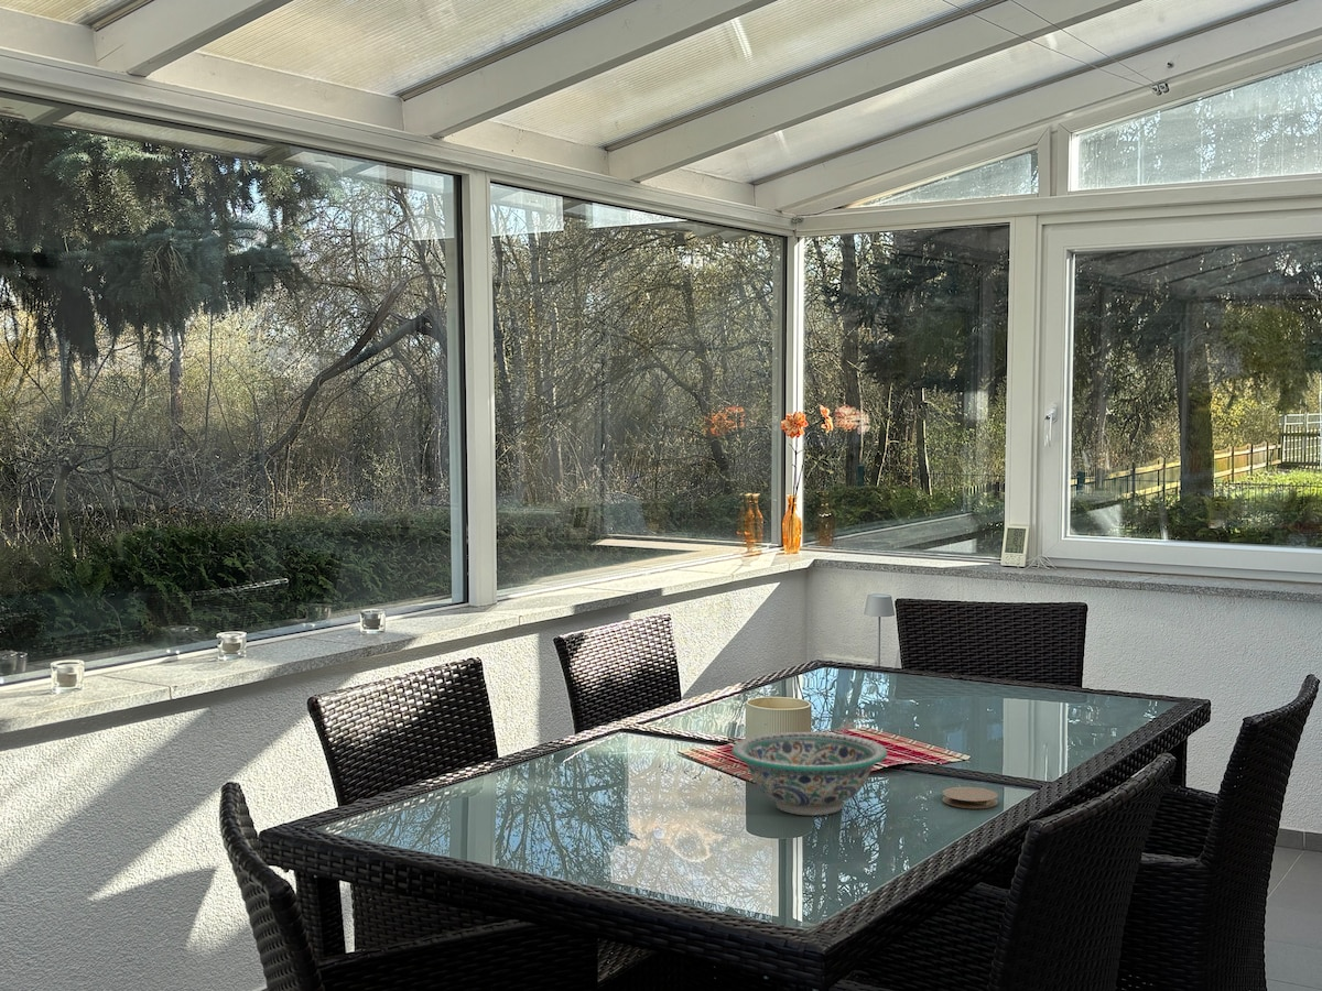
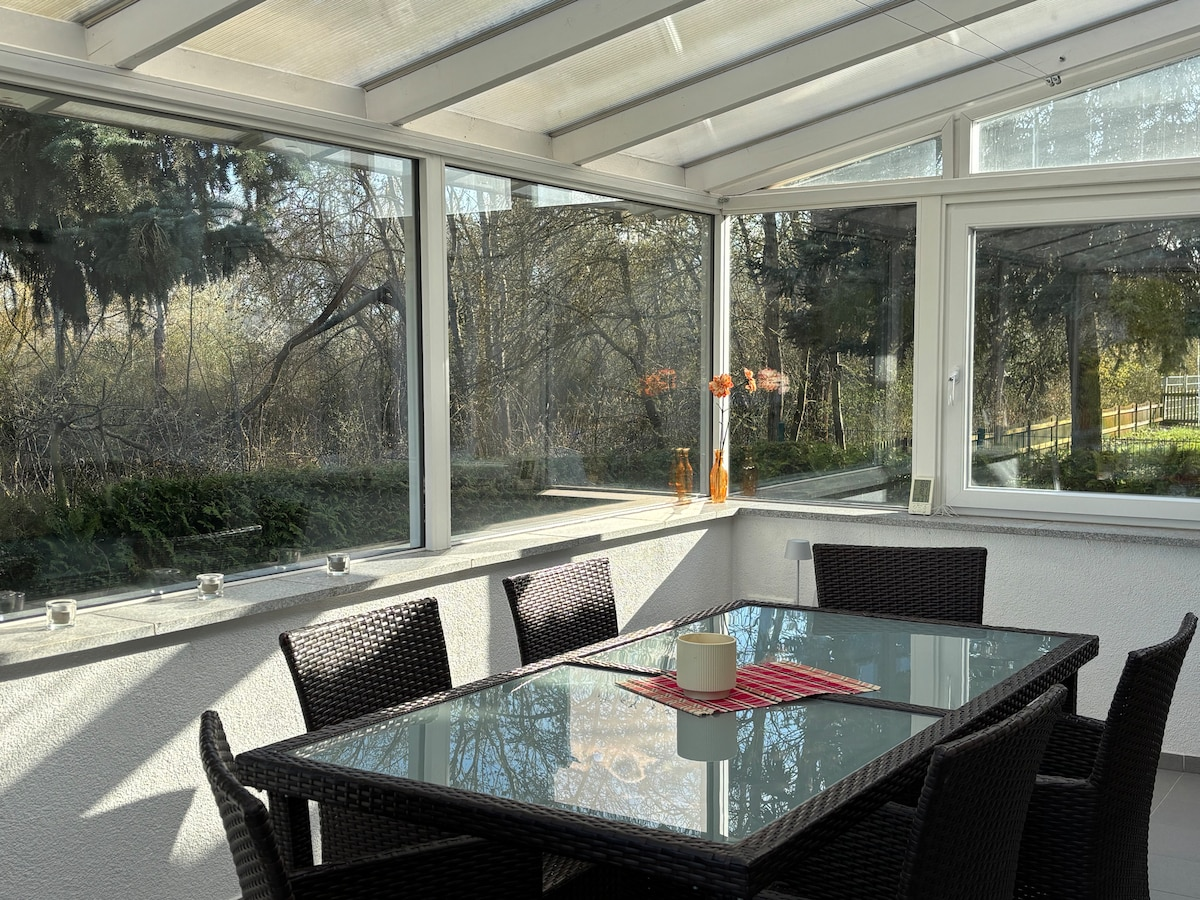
- decorative bowl [730,731,888,816]
- coaster [941,786,999,809]
